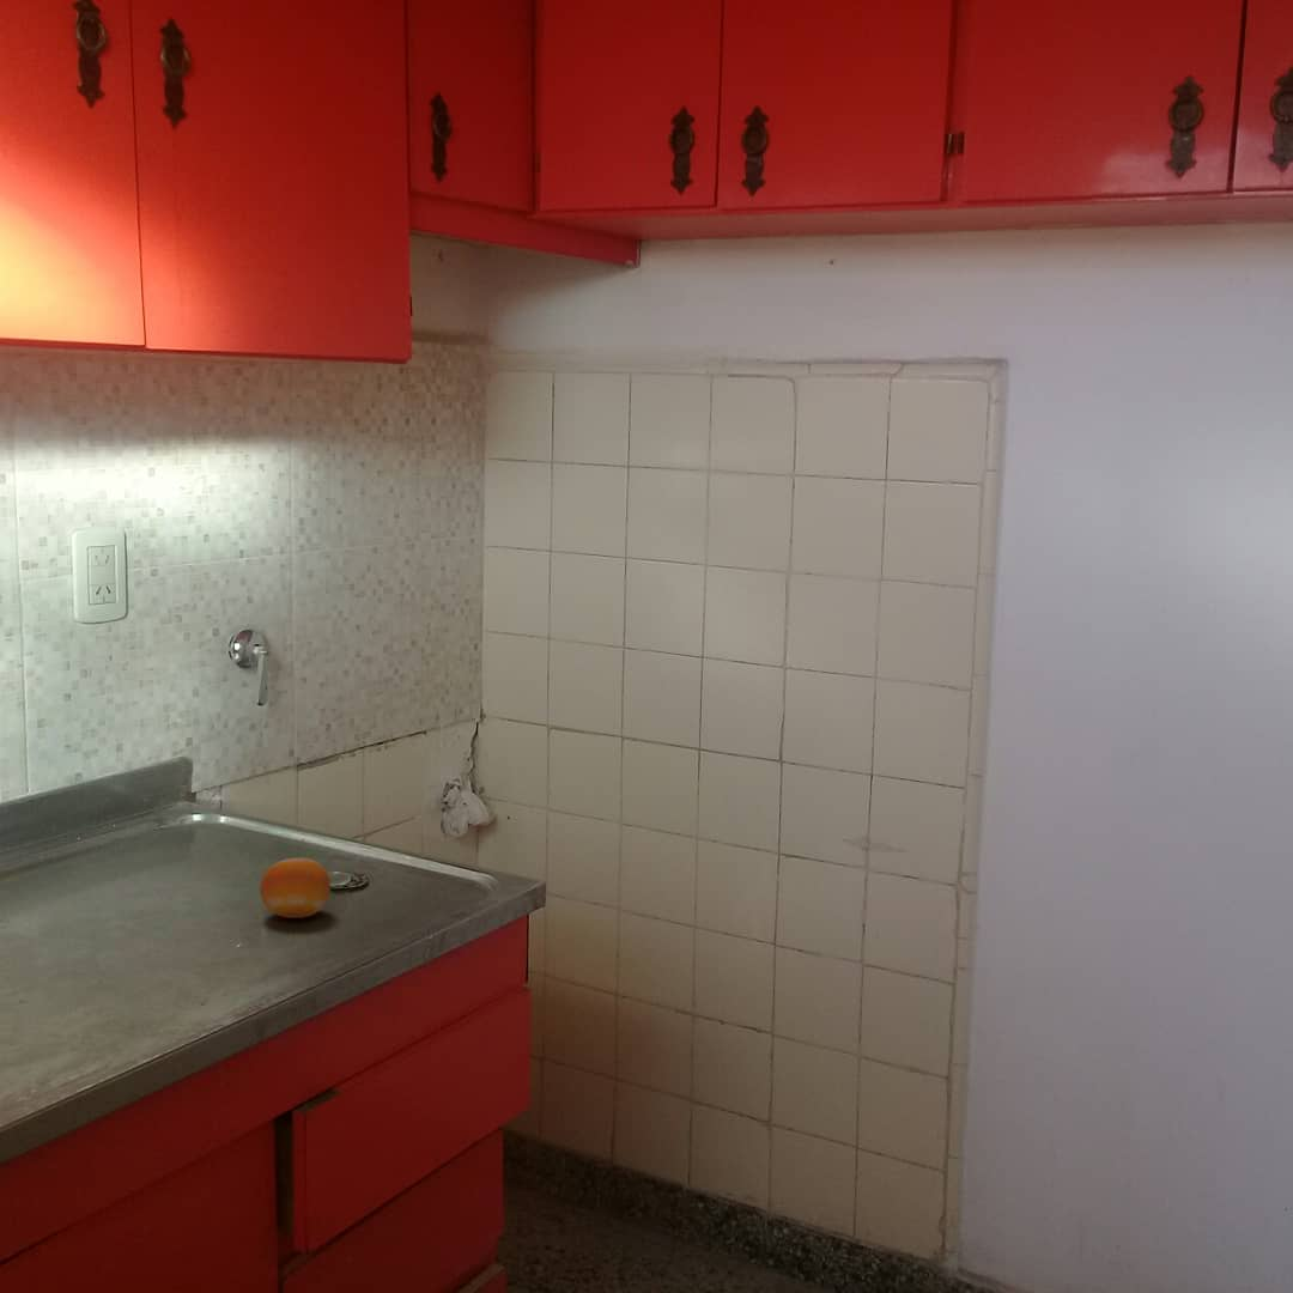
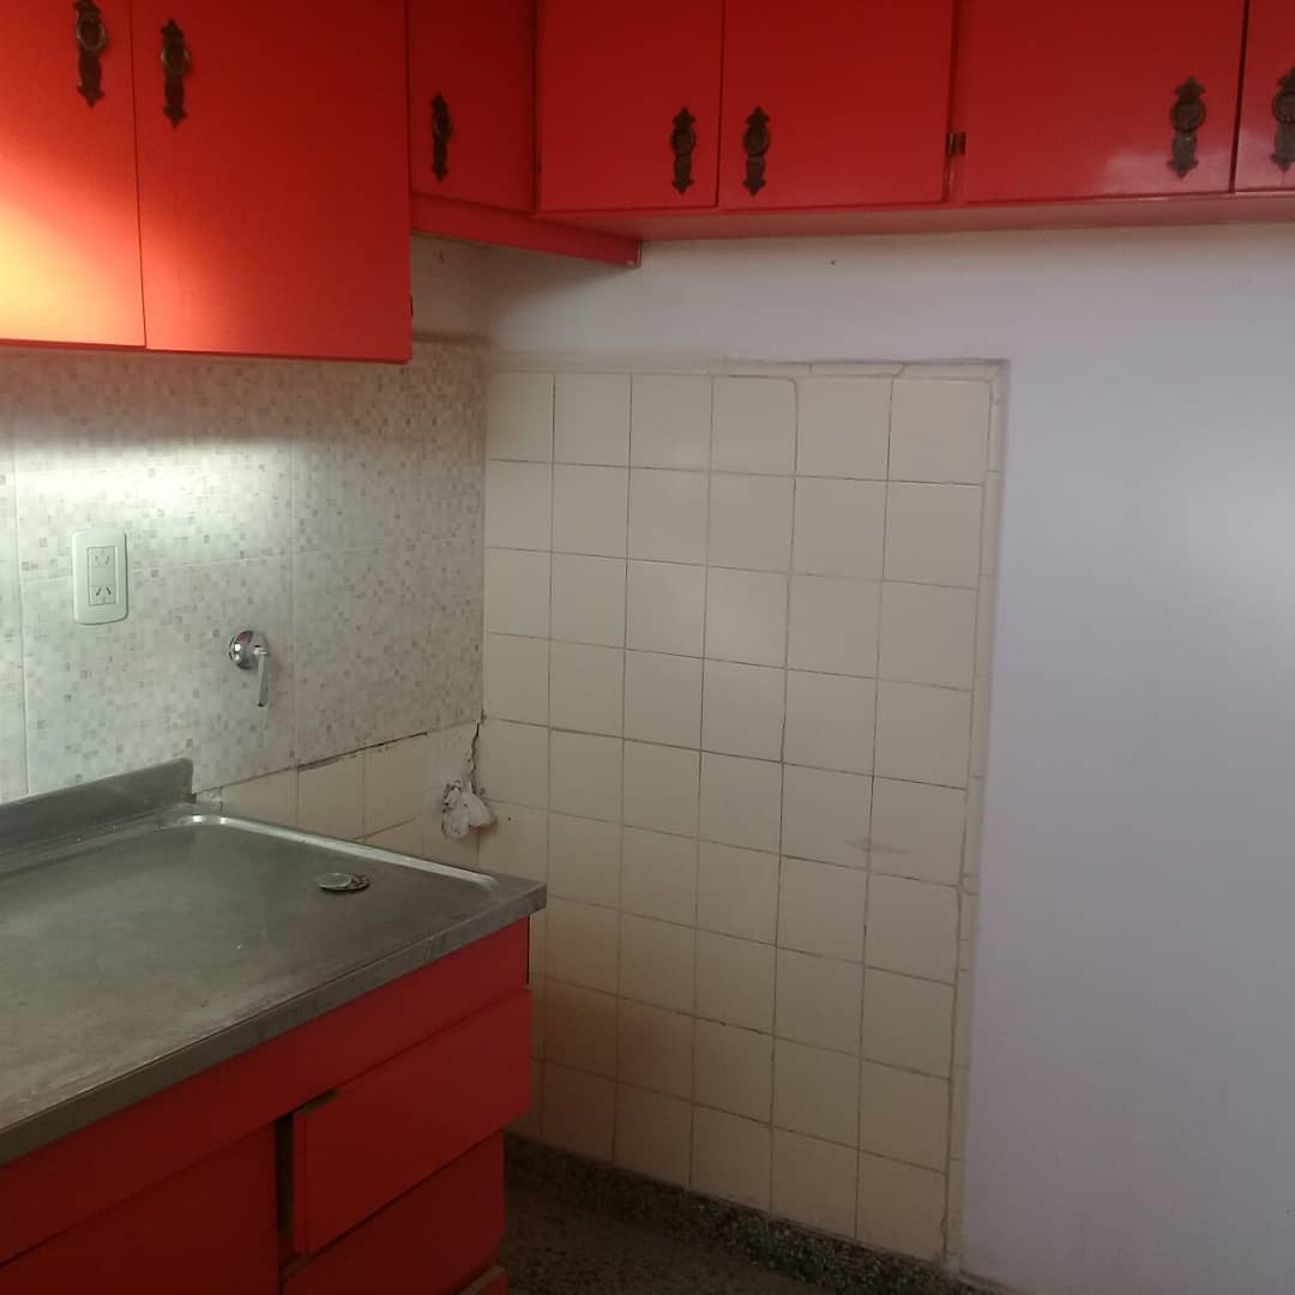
- fruit [259,856,332,919]
